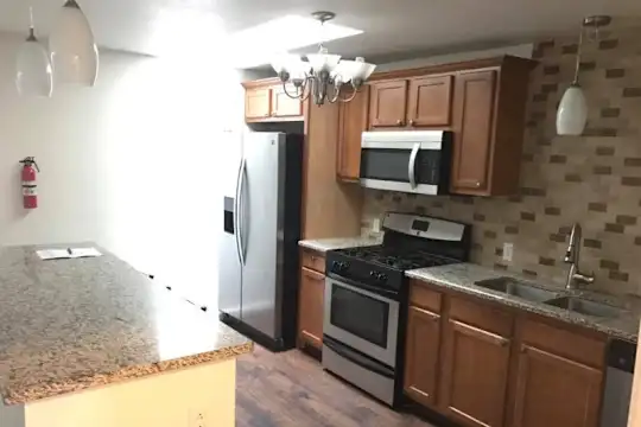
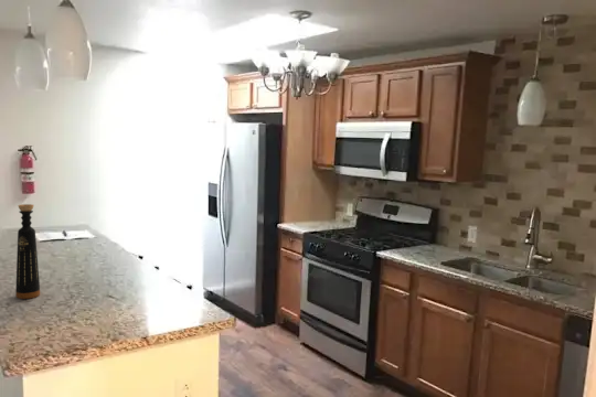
+ bottle [14,203,41,300]
